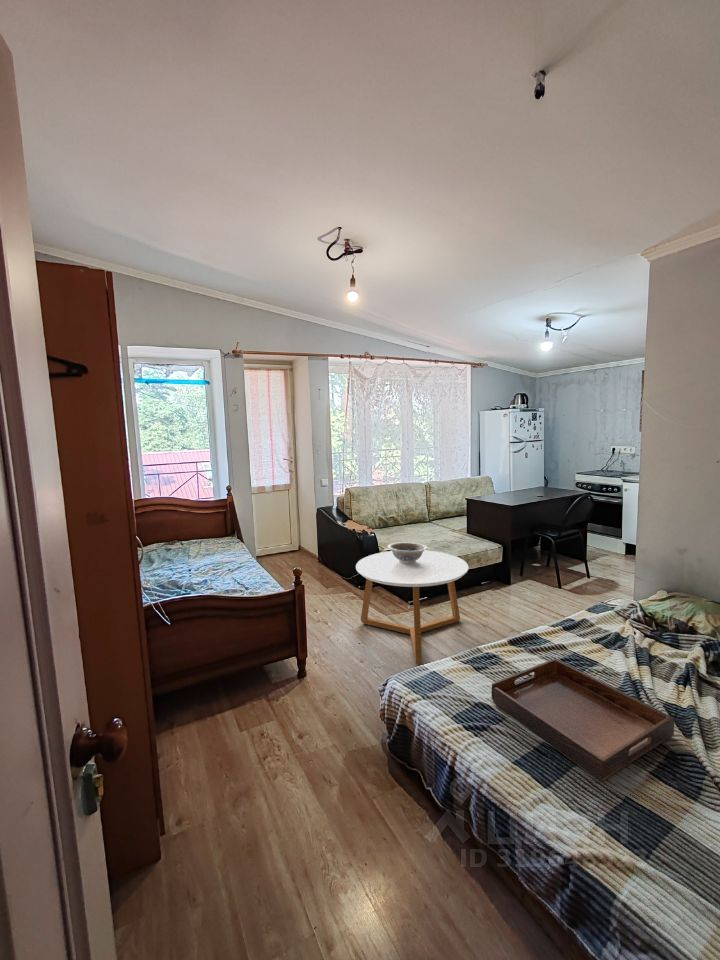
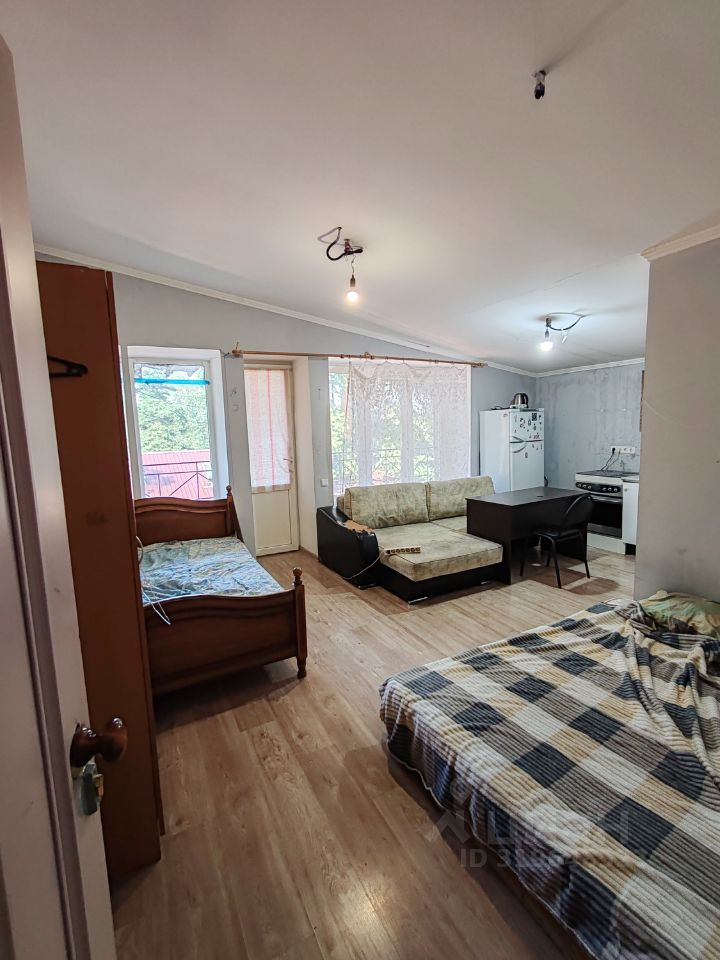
- serving tray [491,658,675,782]
- coffee table [355,550,469,664]
- decorative bowl [387,541,429,564]
